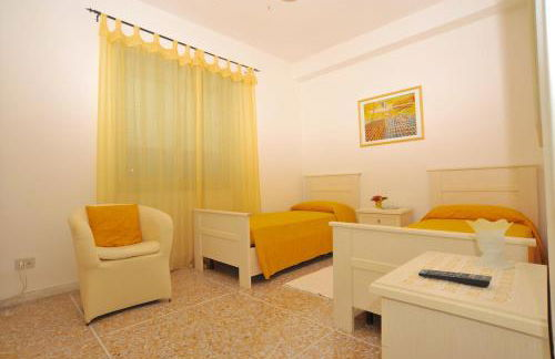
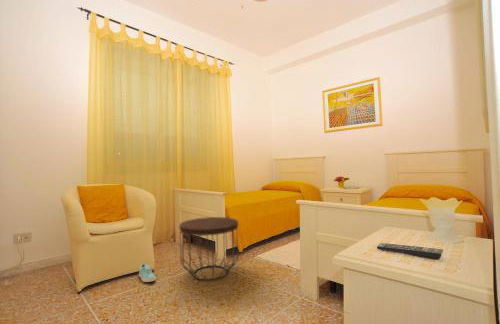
+ side table [178,216,239,281]
+ sneaker [138,263,157,283]
